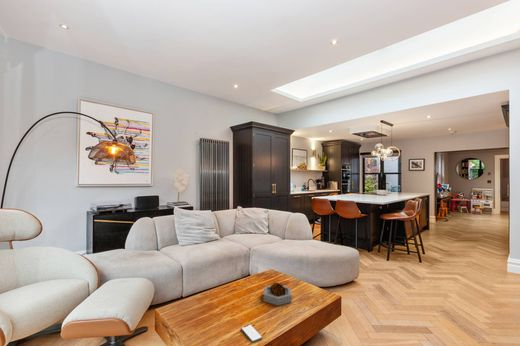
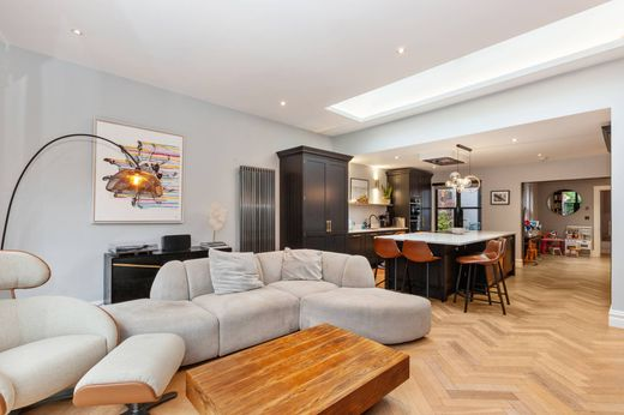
- smartphone [240,324,263,343]
- decorative bowl [263,282,293,307]
